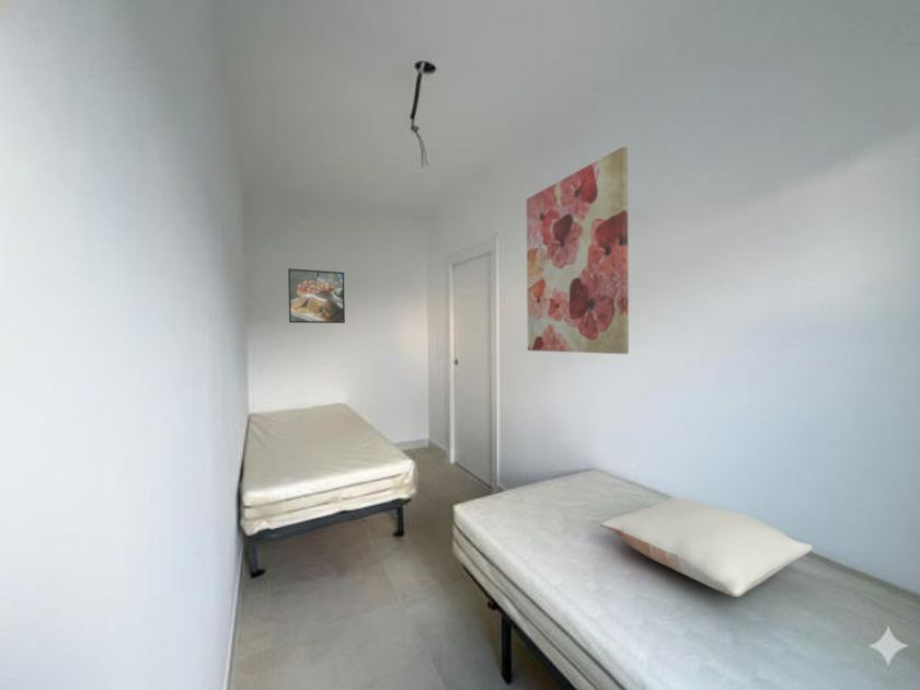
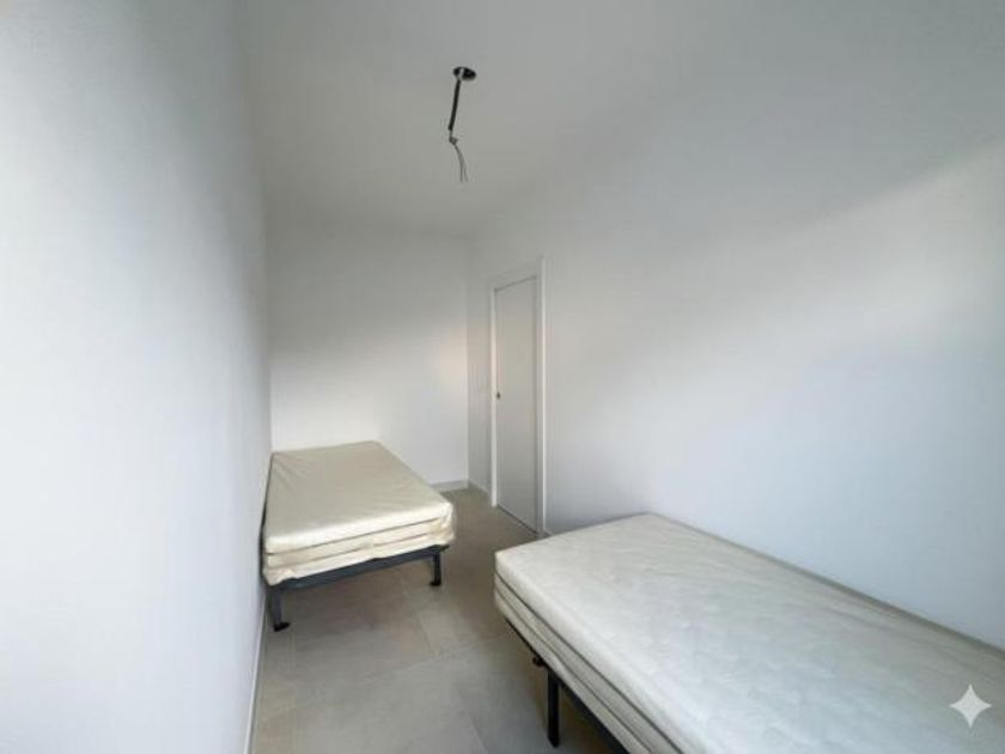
- wall art [526,146,630,355]
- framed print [287,267,346,324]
- pillow [599,496,814,598]
